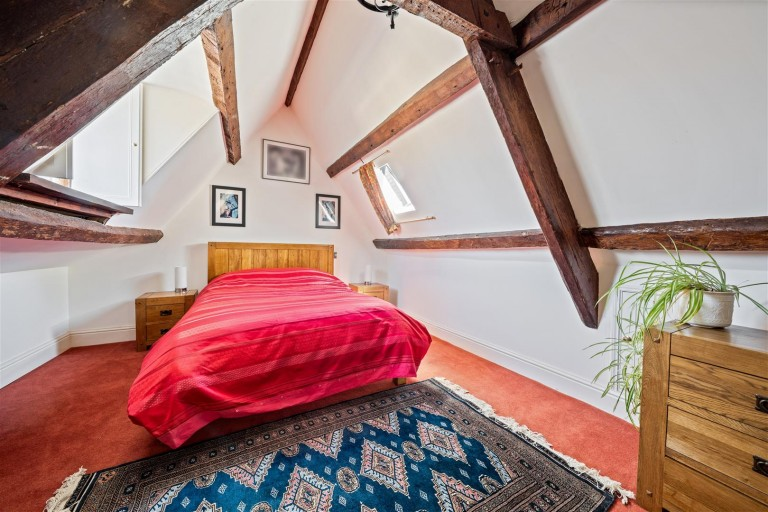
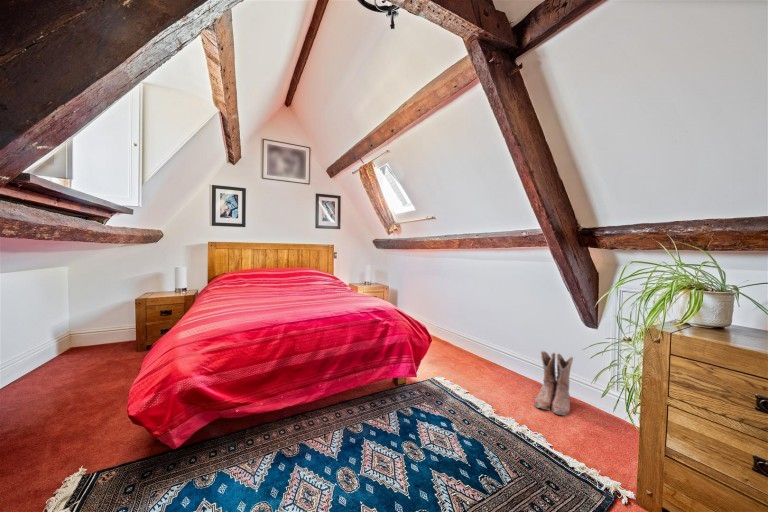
+ boots [533,350,574,417]
